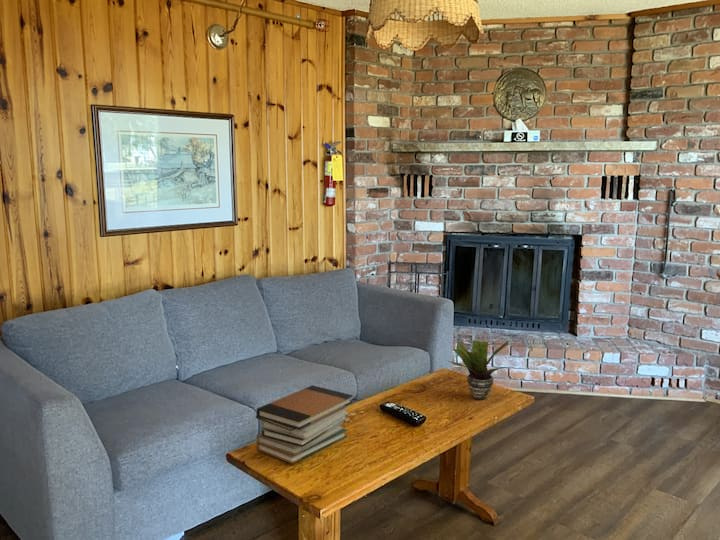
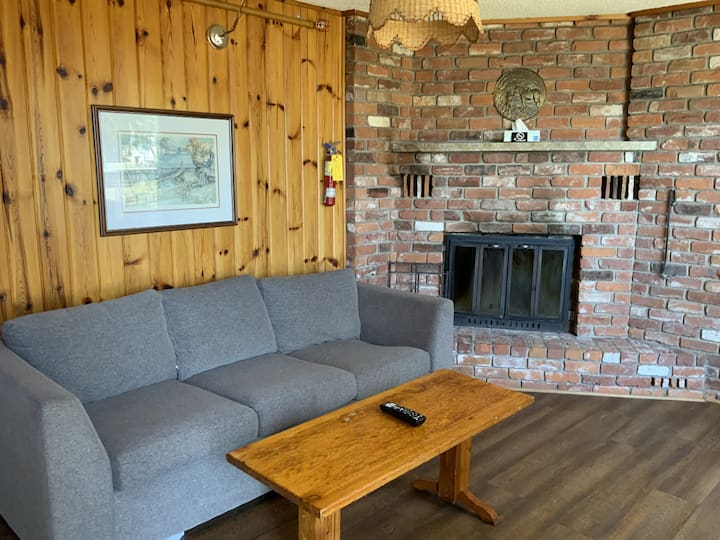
- book stack [255,384,354,465]
- potted plant [448,340,515,401]
